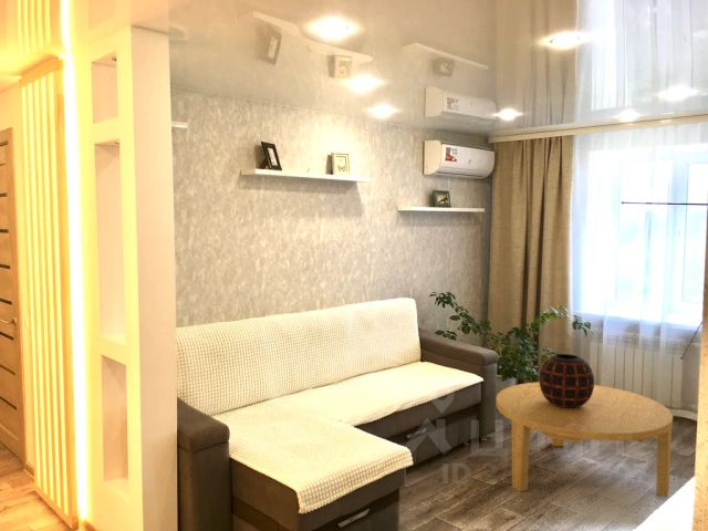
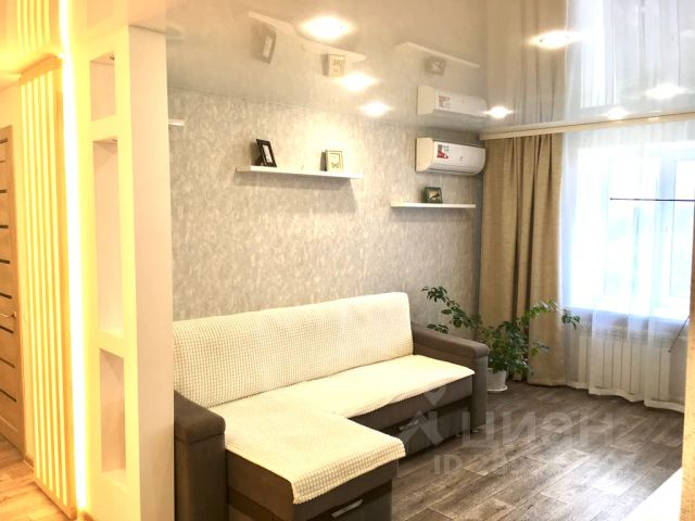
- coffee table [494,382,674,498]
- decorative vase [538,353,595,408]
